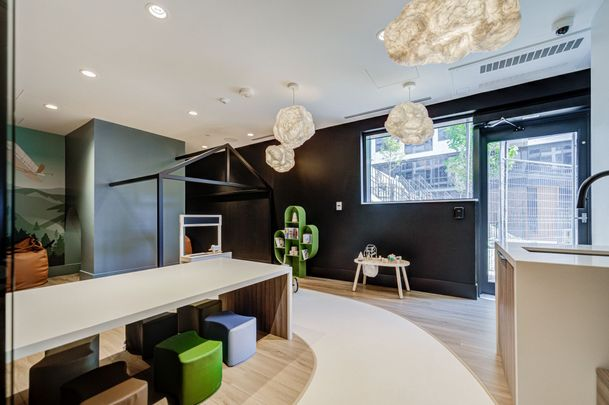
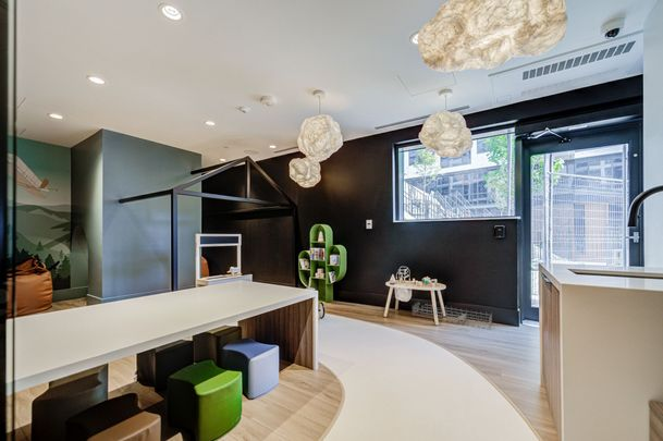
+ architectural model [412,302,493,330]
